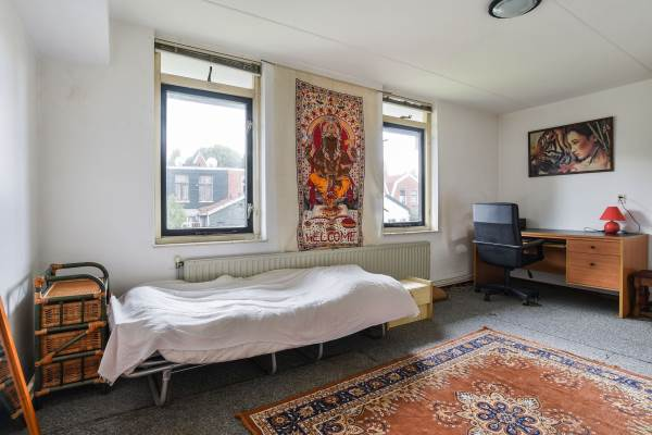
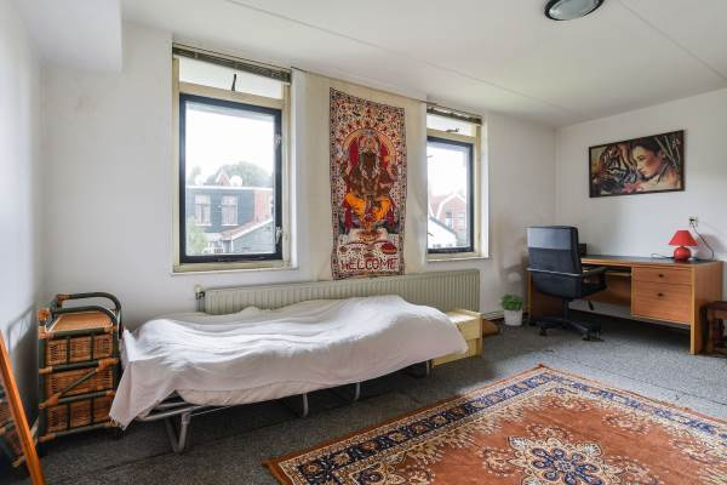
+ potted plant [498,293,528,326]
